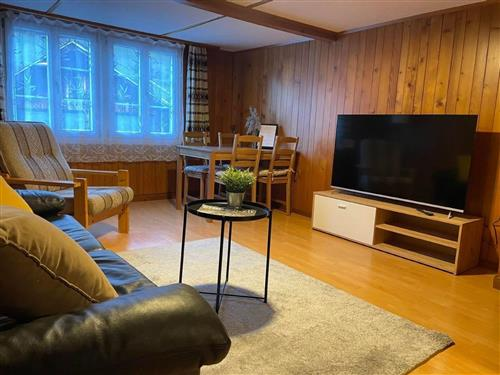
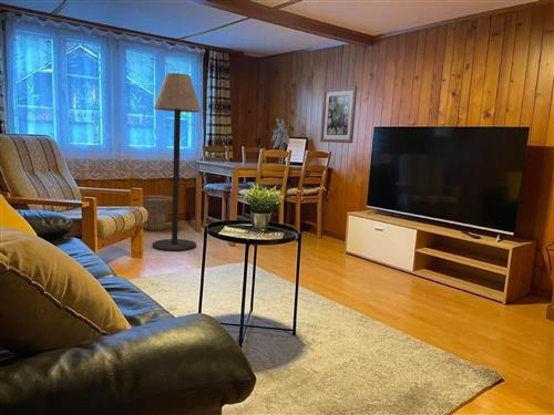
+ floor lamp [152,72,202,252]
+ wall art [319,85,358,144]
+ basket [142,195,173,231]
